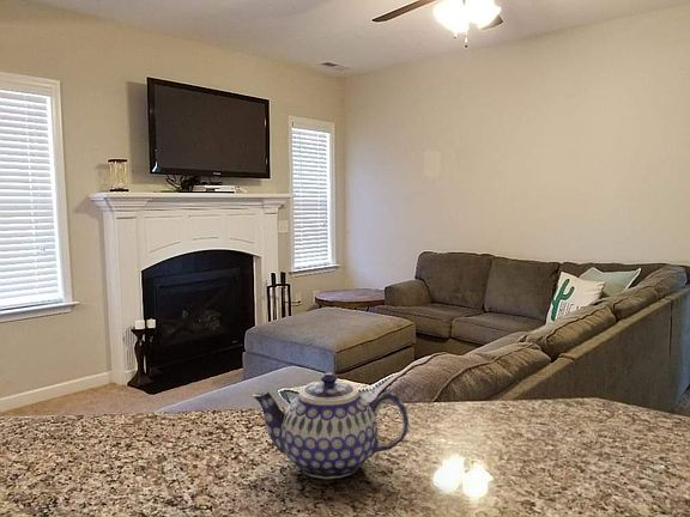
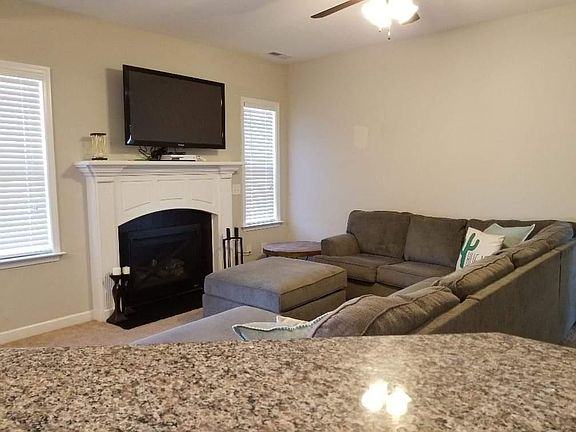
- teapot [252,371,410,480]
